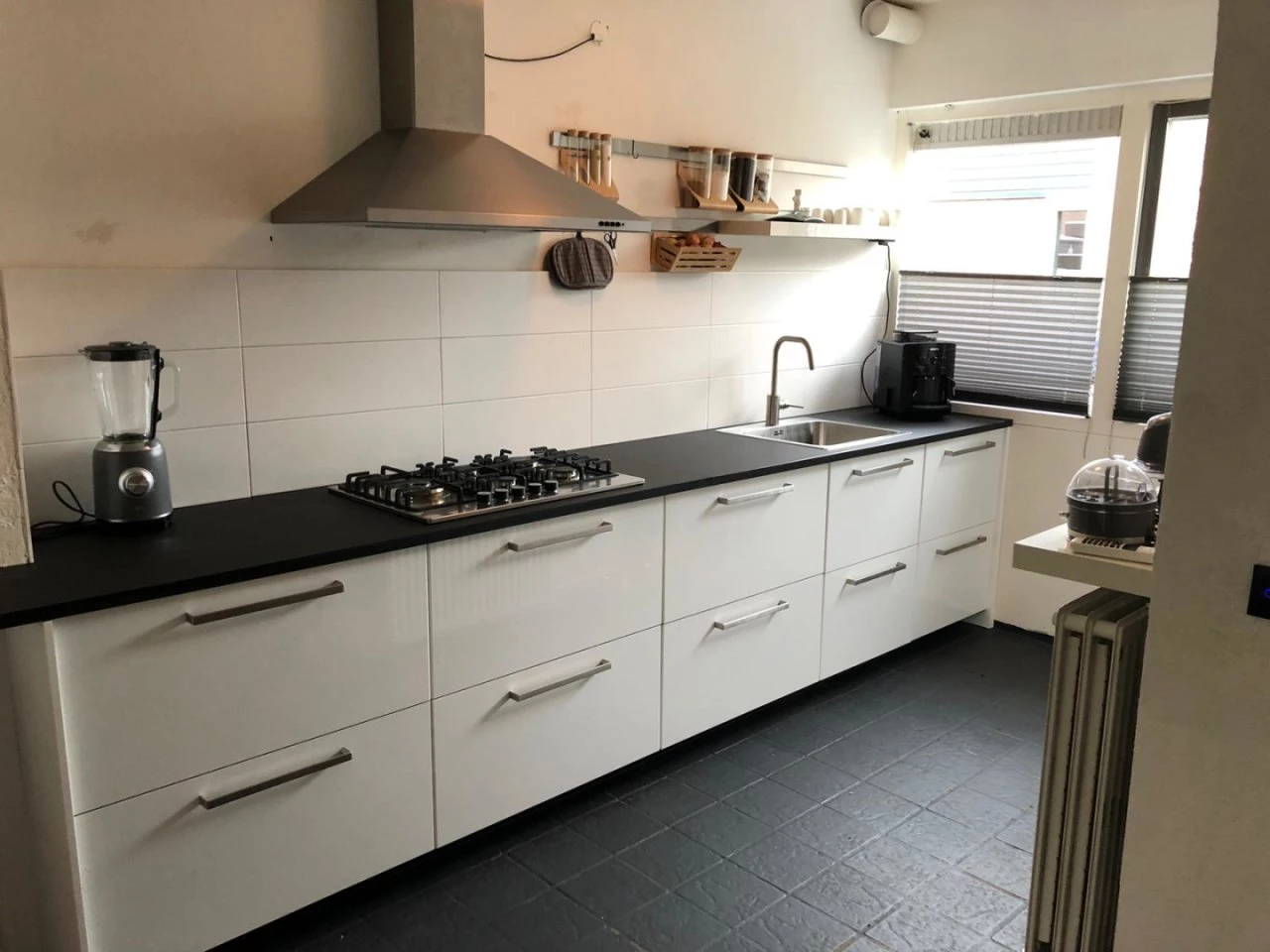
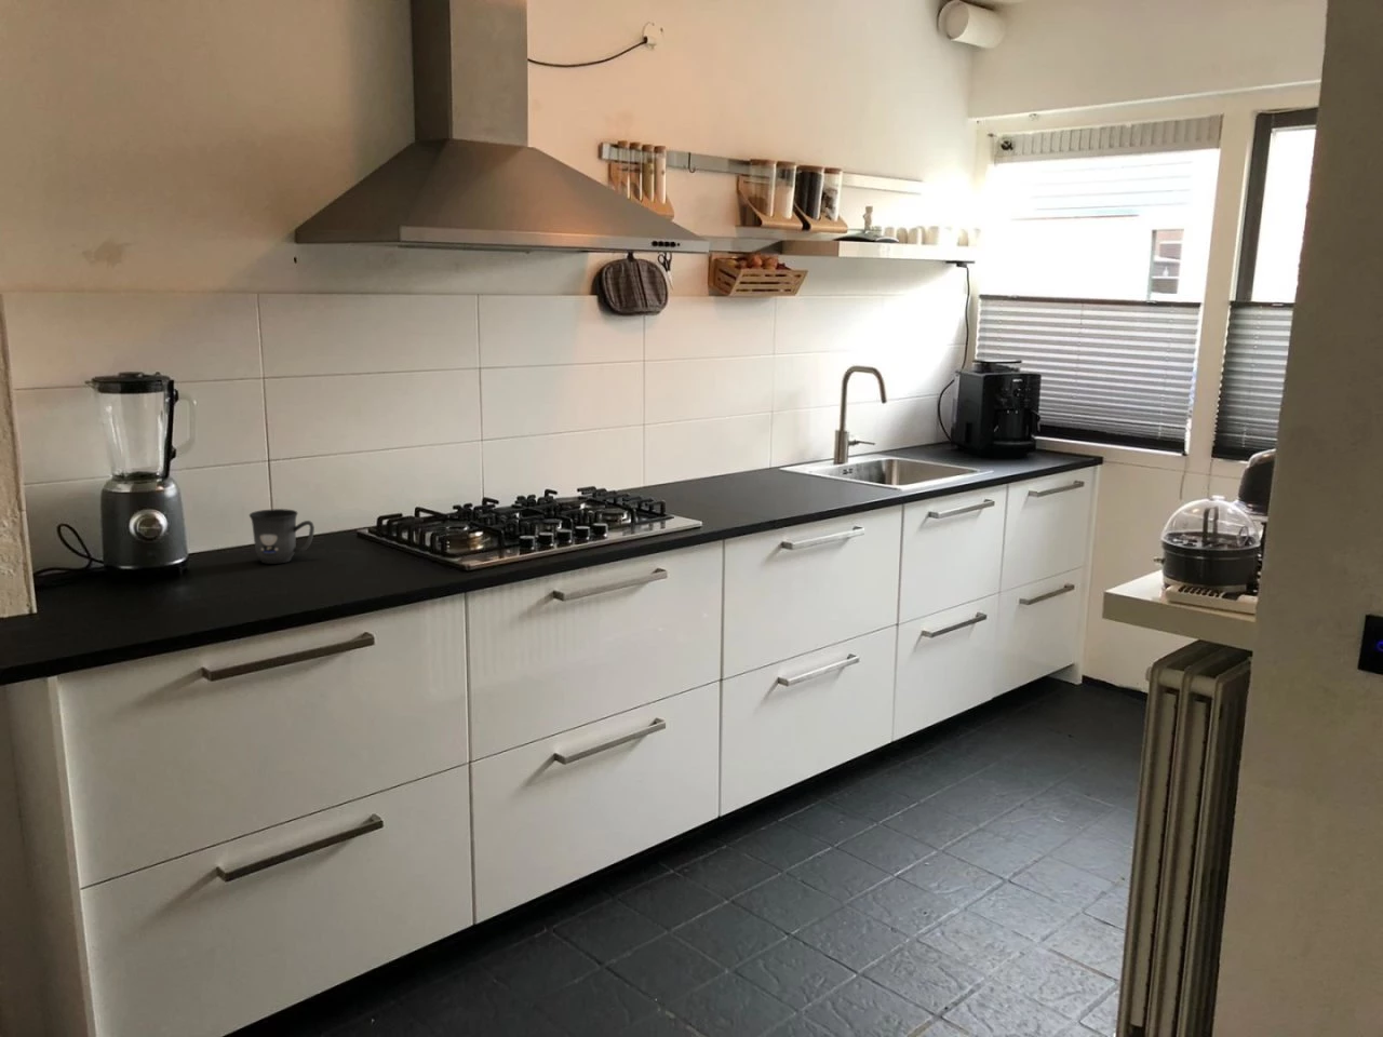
+ mug [248,508,316,565]
